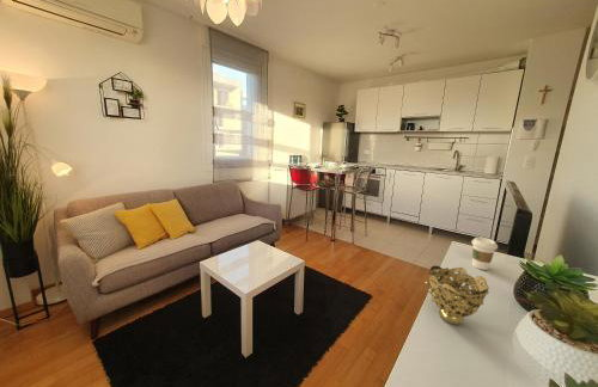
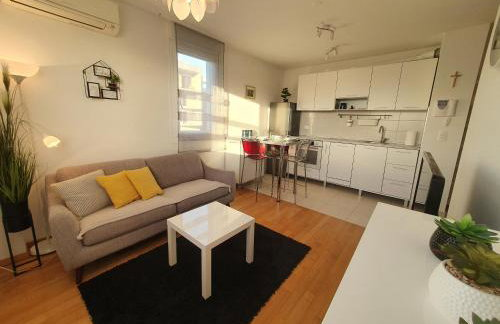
- decorative bowl [425,264,490,326]
- coffee cup [470,236,499,271]
